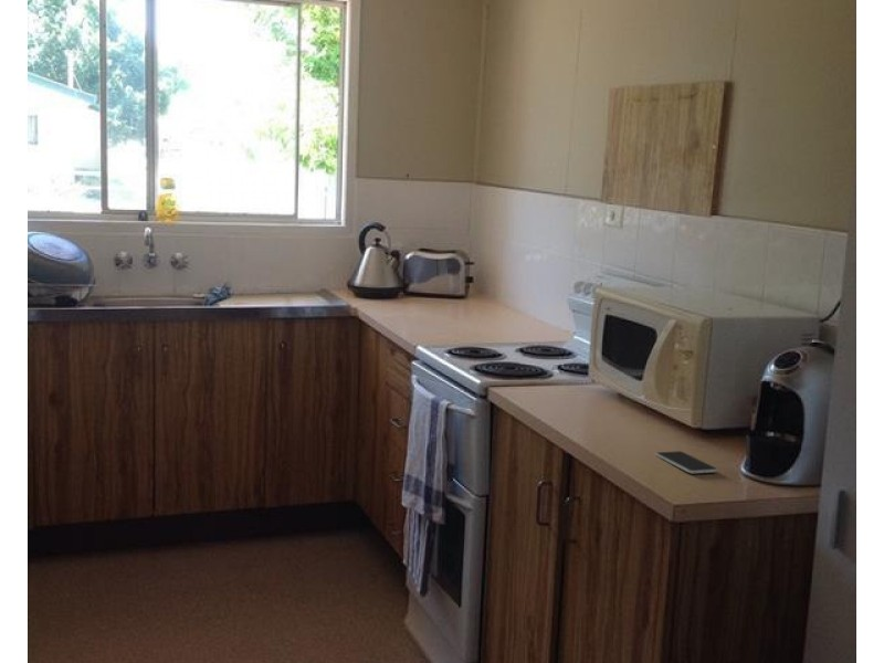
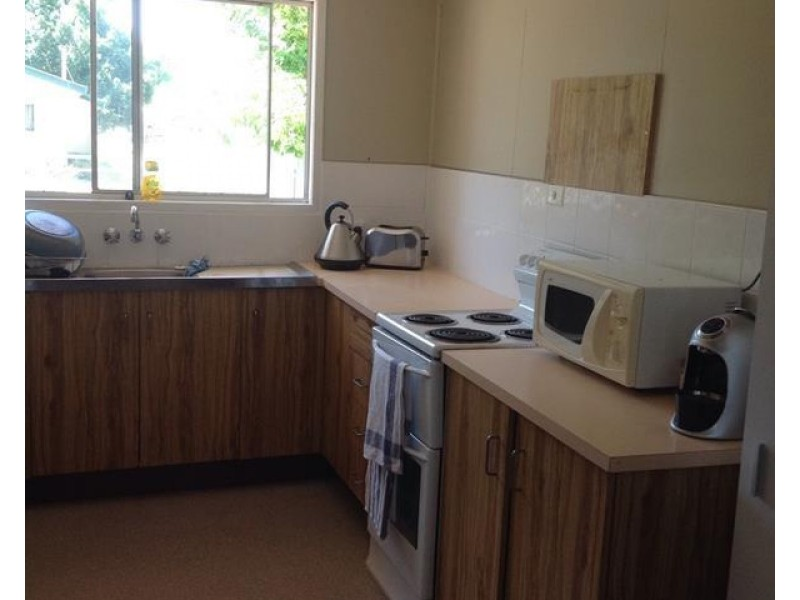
- smartphone [655,450,718,475]
